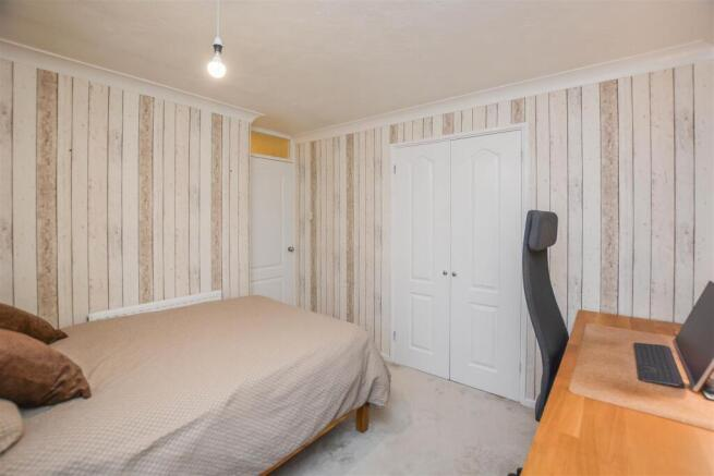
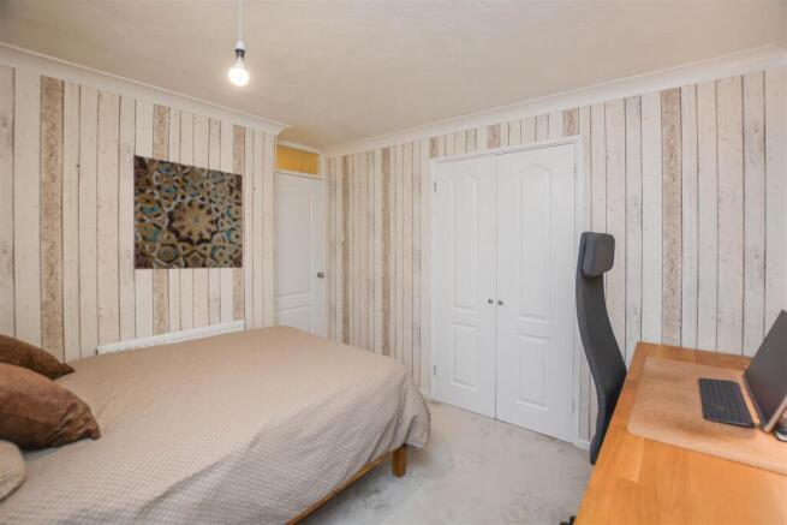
+ wall art [132,154,244,270]
